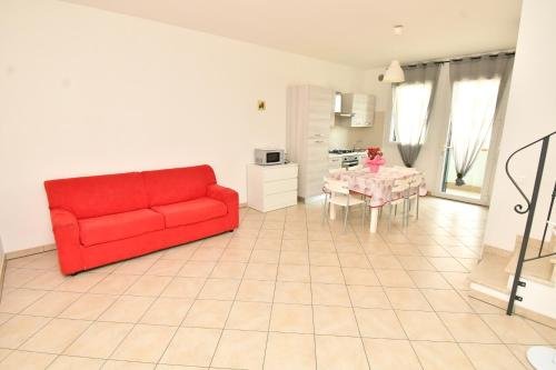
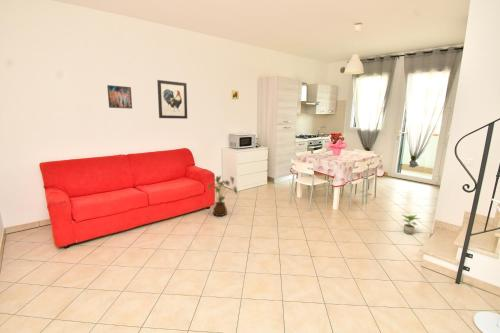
+ house plant [207,175,238,217]
+ wall art [156,79,188,120]
+ potted plant [400,213,420,235]
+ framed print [106,84,133,110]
